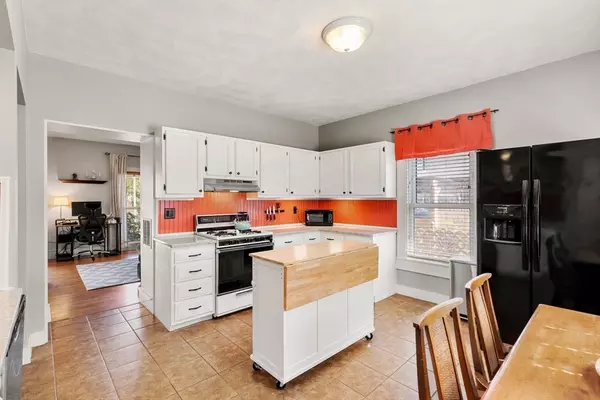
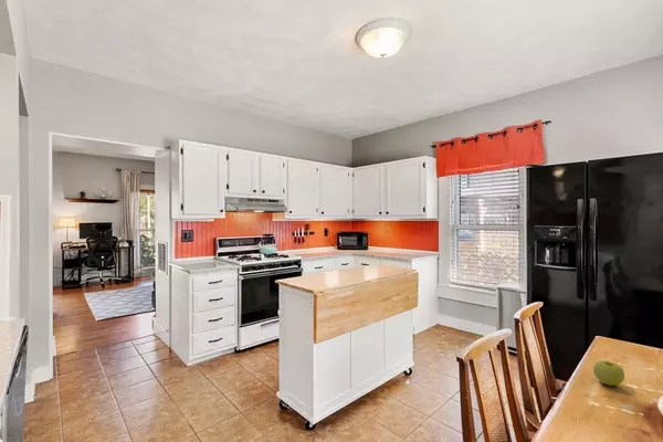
+ apple [592,359,625,387]
